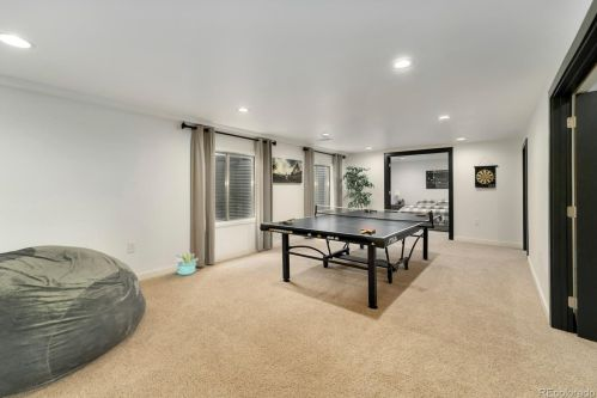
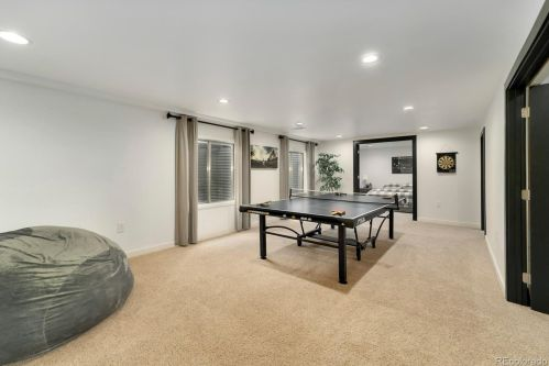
- decorative plant [175,251,200,276]
